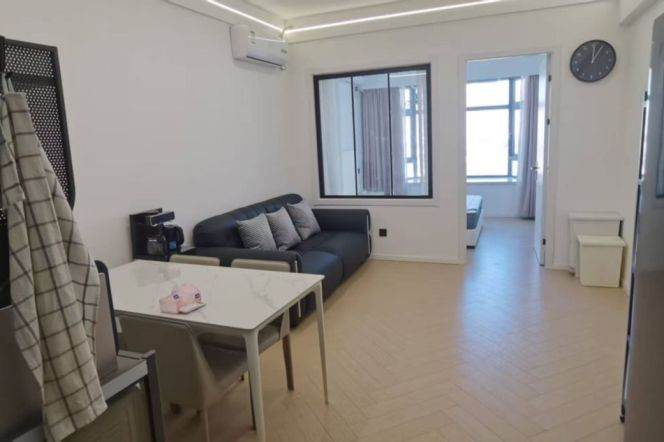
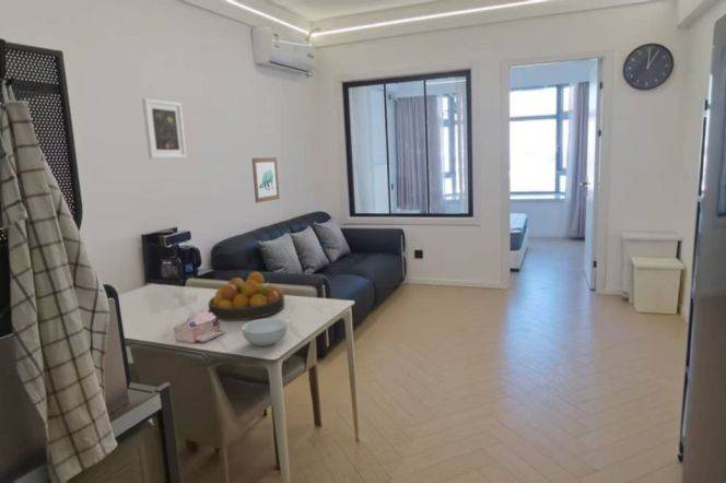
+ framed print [141,97,188,160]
+ fruit bowl [207,271,285,321]
+ wall art [251,156,281,203]
+ cereal bowl [241,317,289,347]
